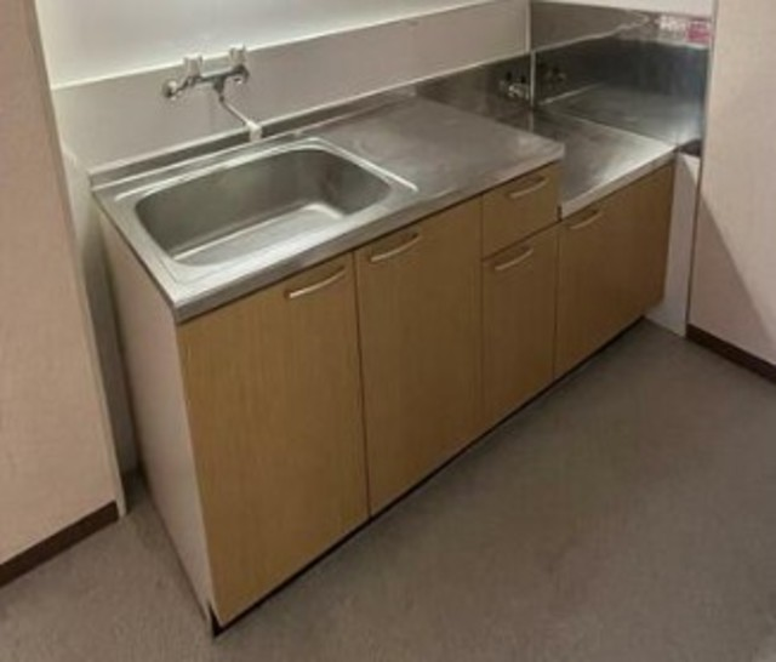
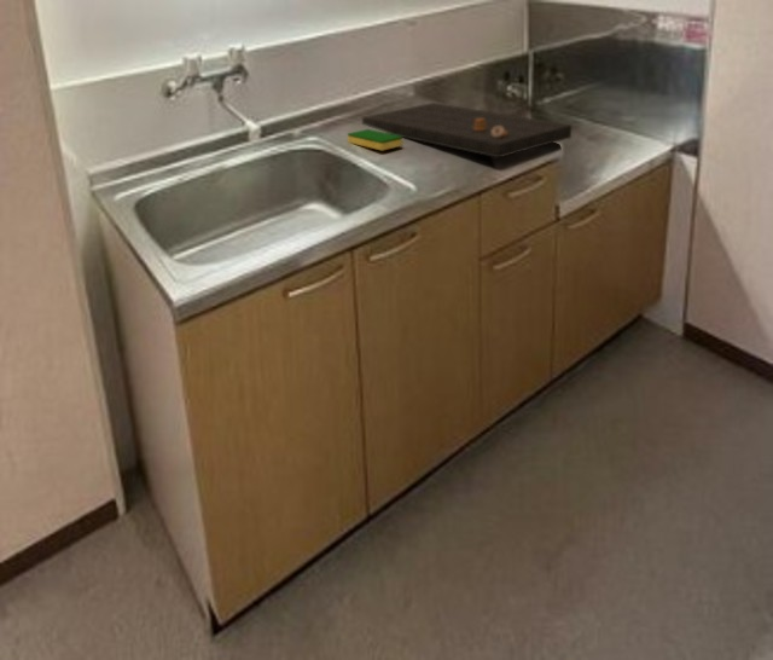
+ dish sponge [347,128,403,151]
+ cutting board [361,102,573,158]
